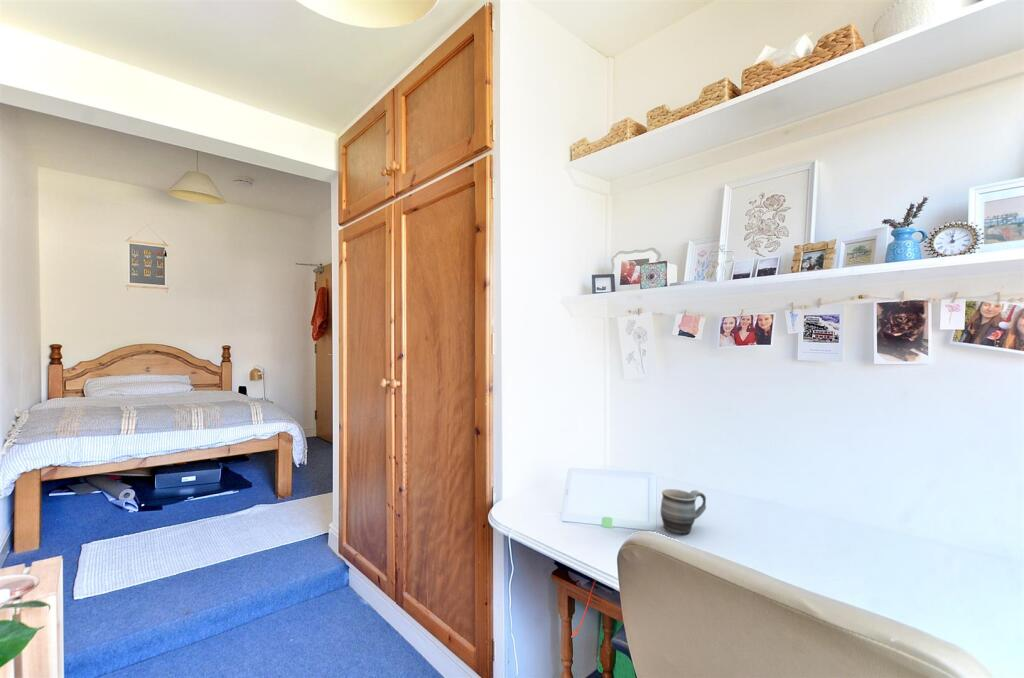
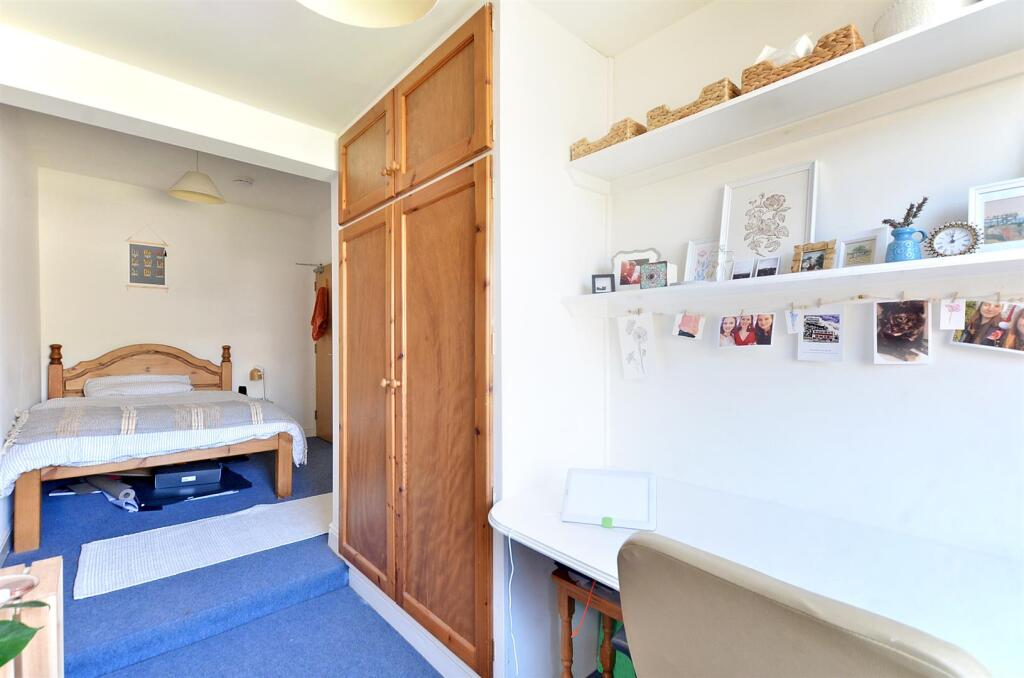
- mug [660,488,707,536]
